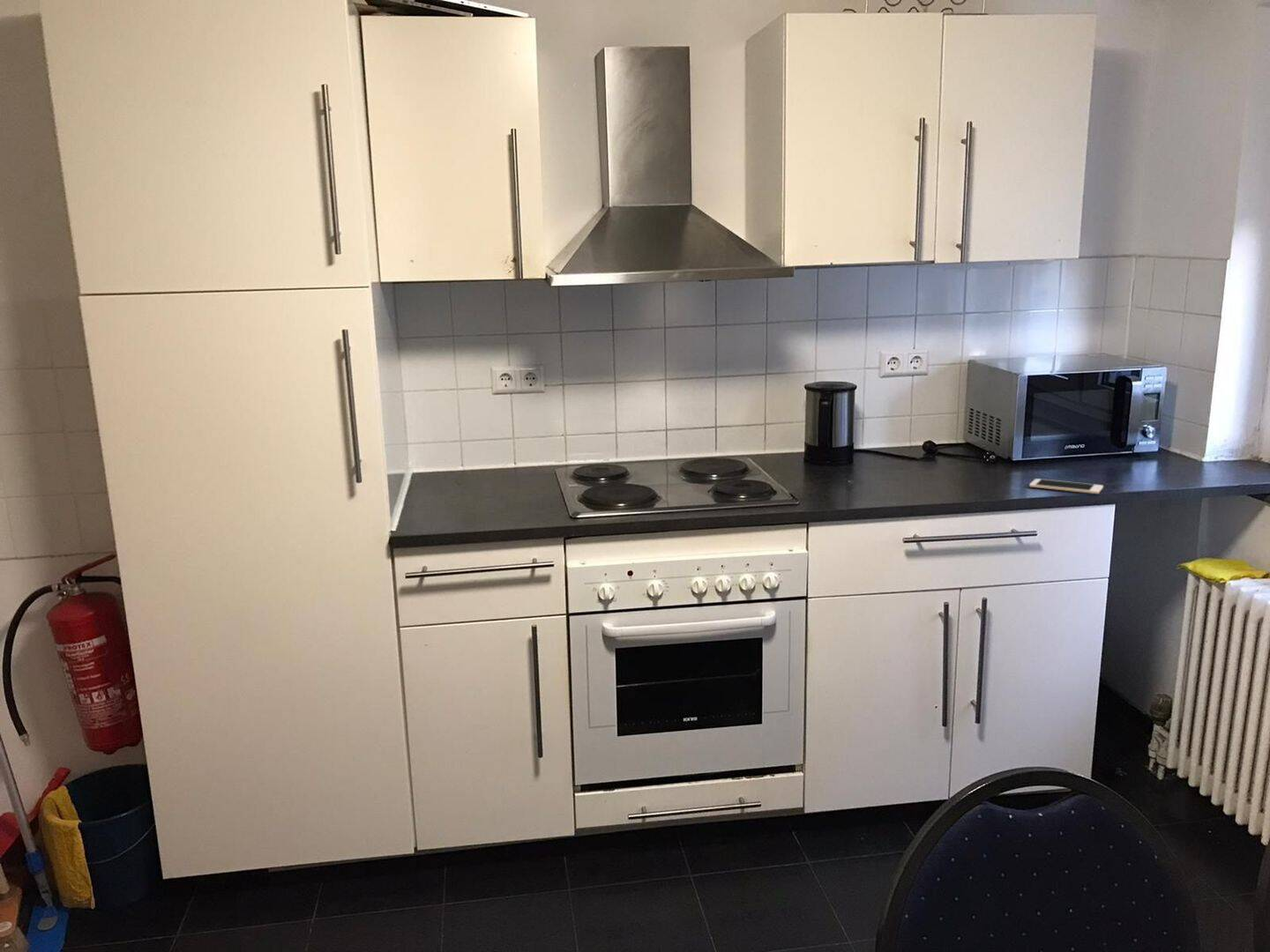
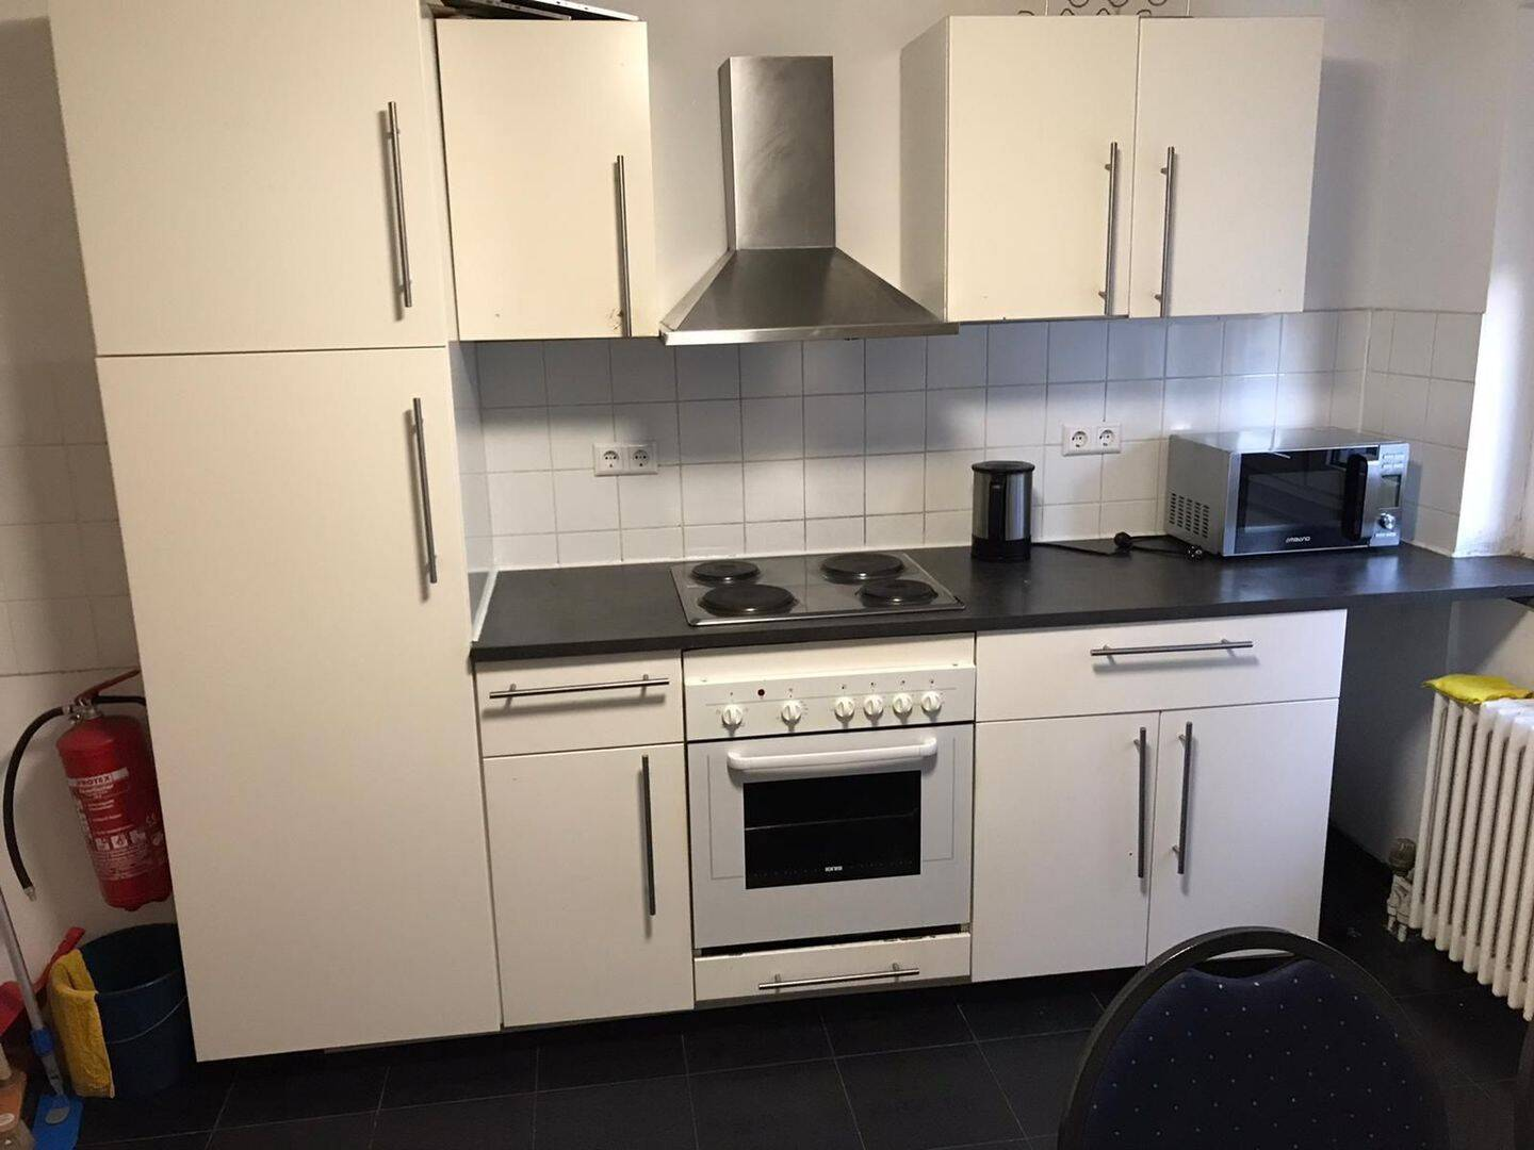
- cell phone [1028,478,1104,495]
